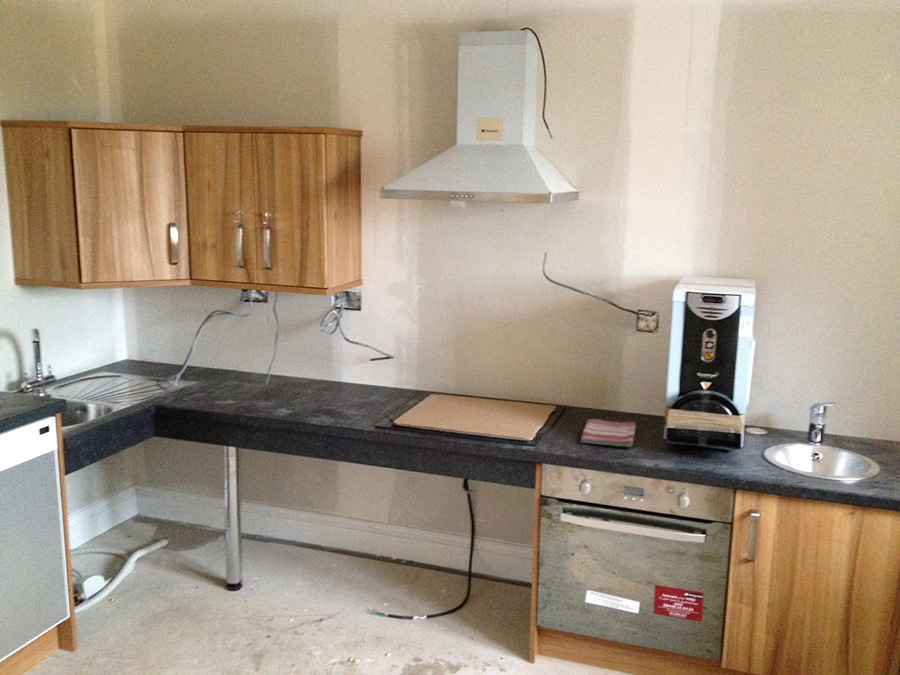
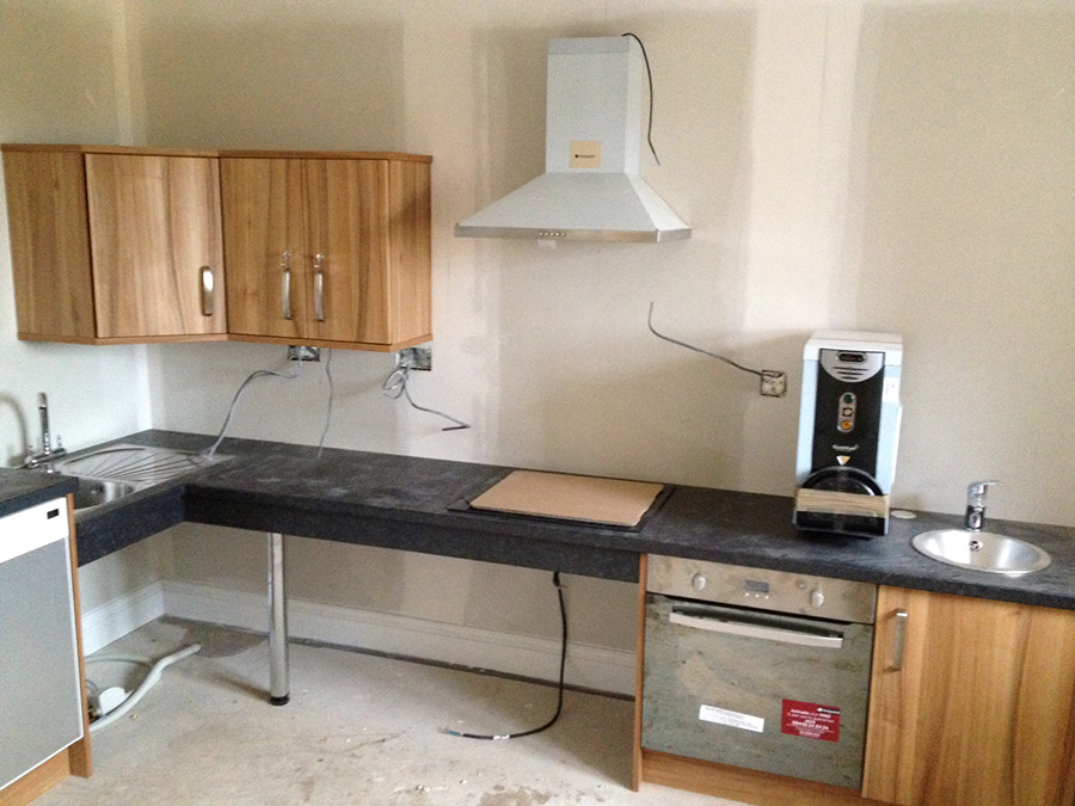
- dish towel [580,418,636,448]
